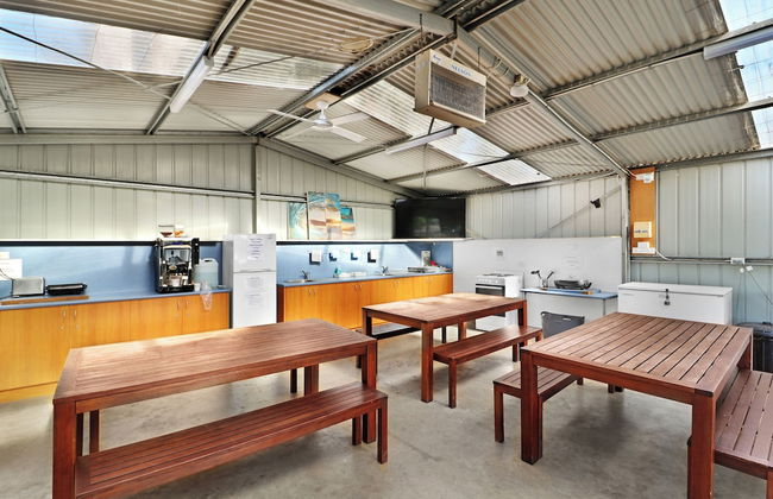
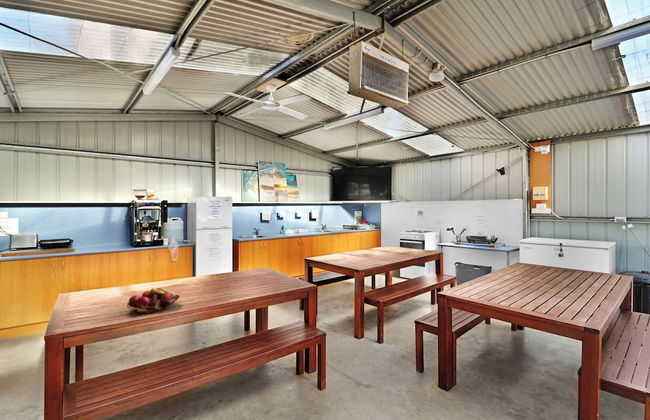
+ fruit basket [126,287,181,315]
